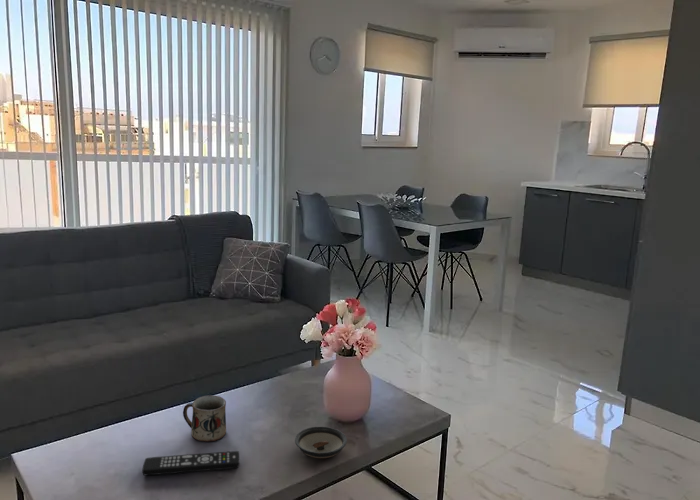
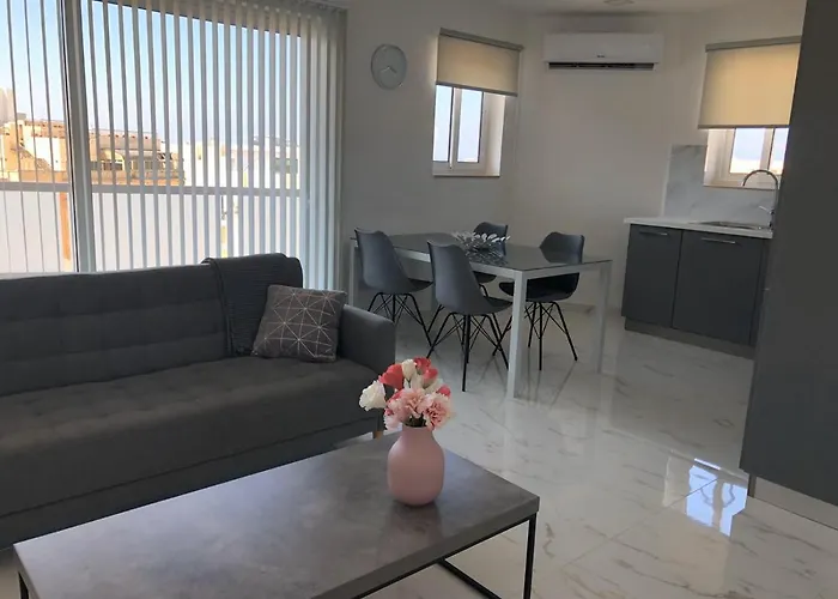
- remote control [141,450,241,476]
- saucer [294,426,348,459]
- mug [182,394,227,442]
